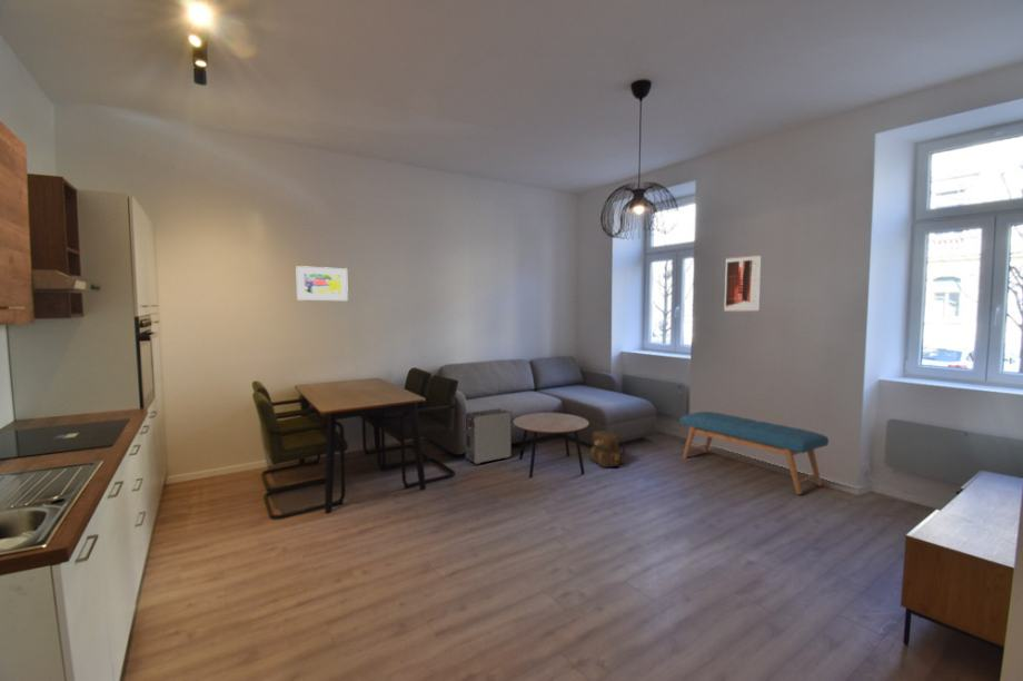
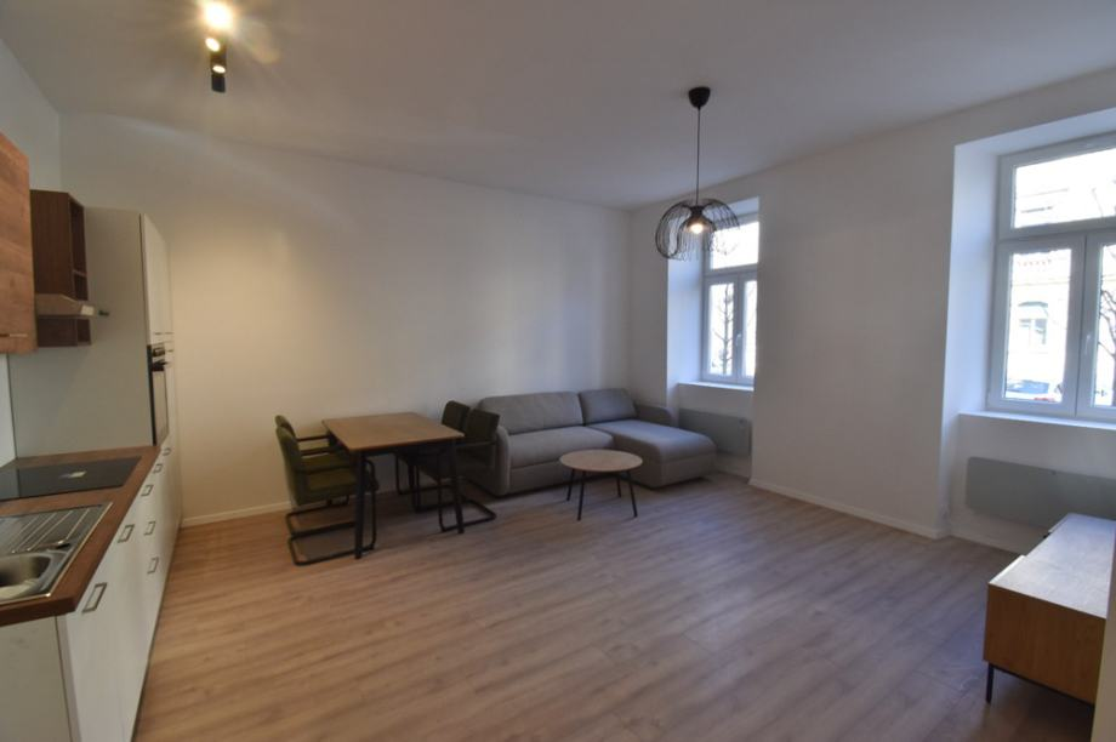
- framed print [295,265,349,302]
- wall art [723,254,763,313]
- backpack [590,430,626,468]
- bench [678,411,830,495]
- speaker [464,407,513,466]
